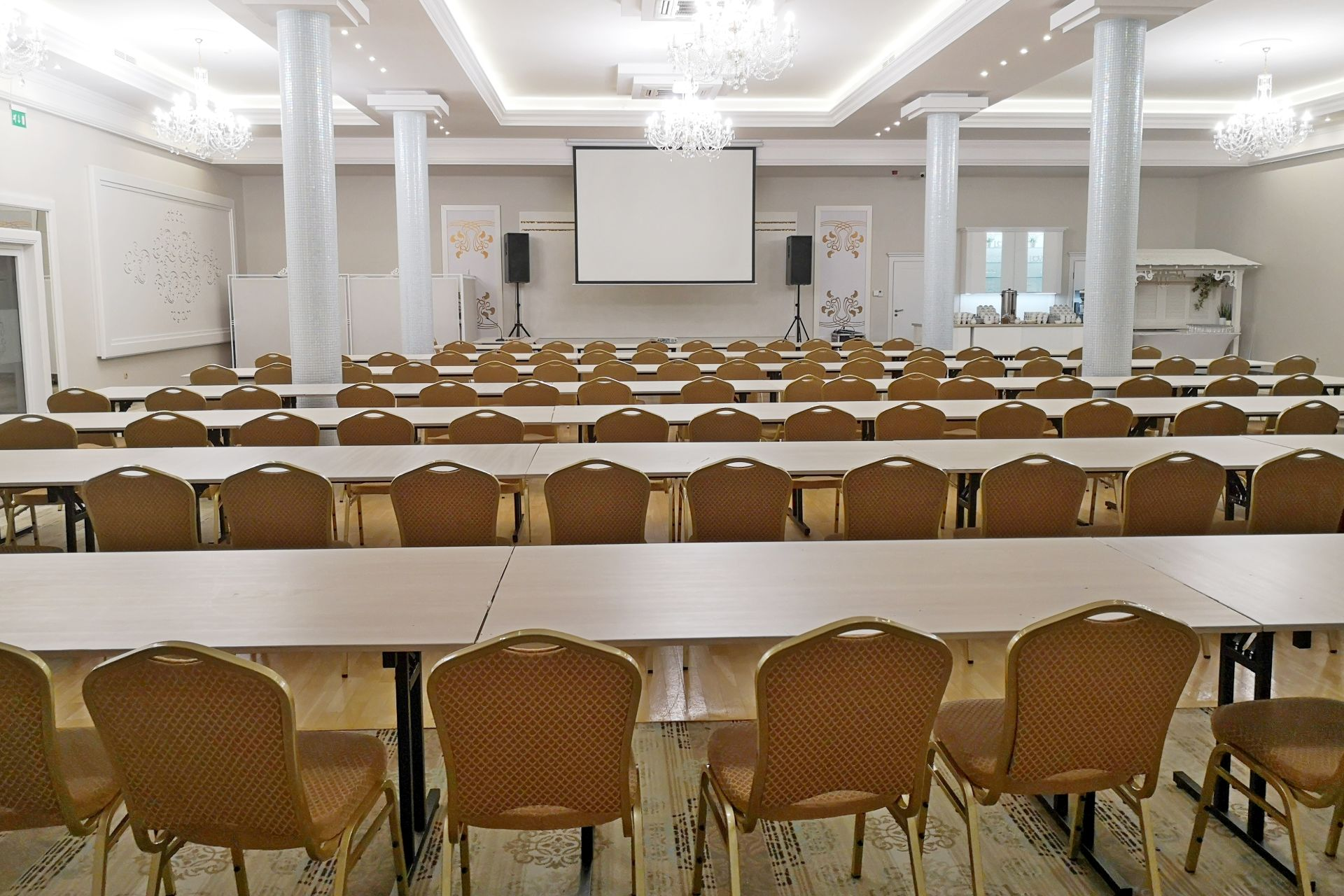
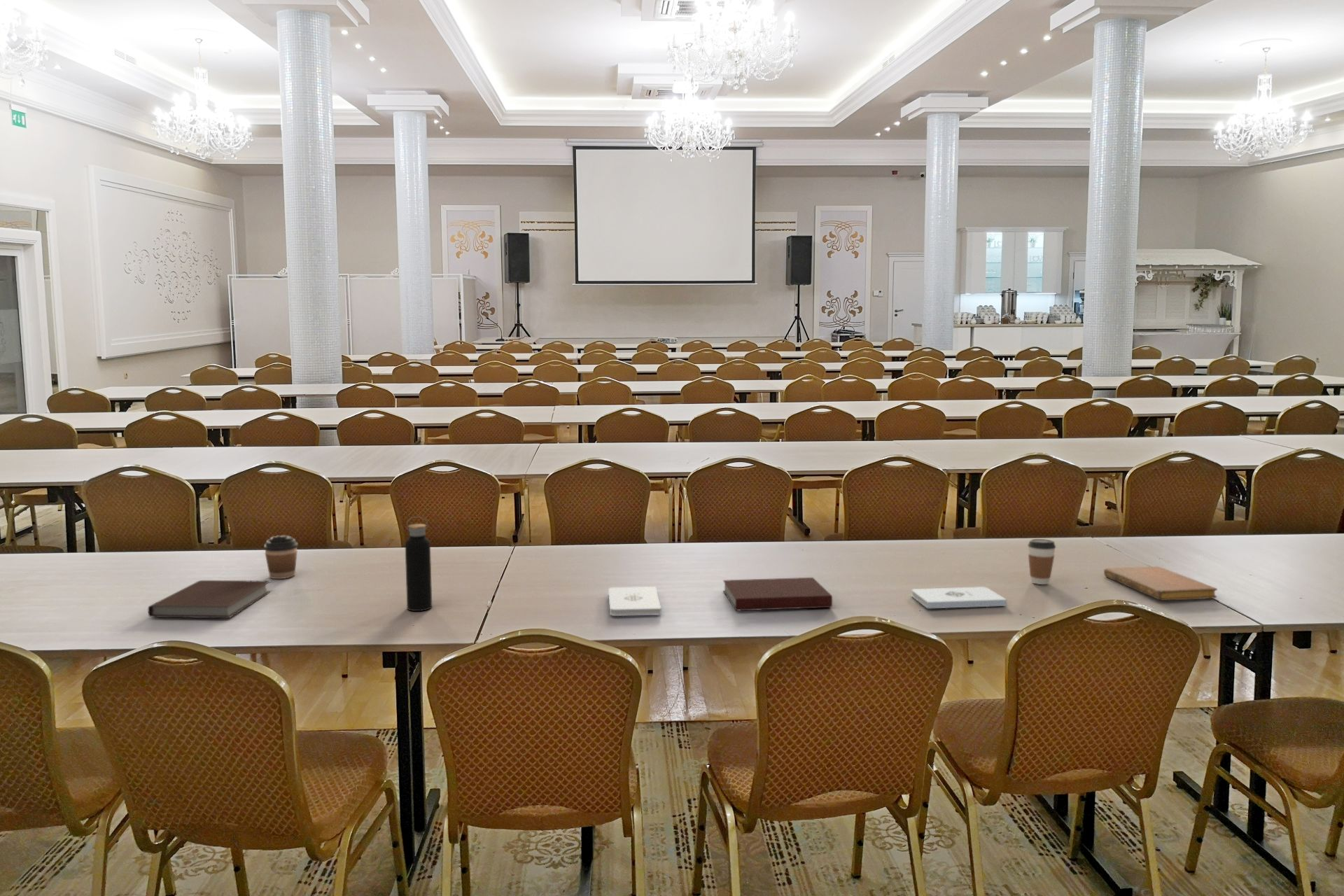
+ notebook [147,580,272,619]
+ notebook [1103,566,1218,601]
+ notebook [722,577,833,612]
+ coffee cup [1027,538,1056,585]
+ coffee cup [263,535,299,580]
+ notepad [911,586,1007,609]
+ water bottle [405,516,433,612]
+ notepad [608,586,661,617]
